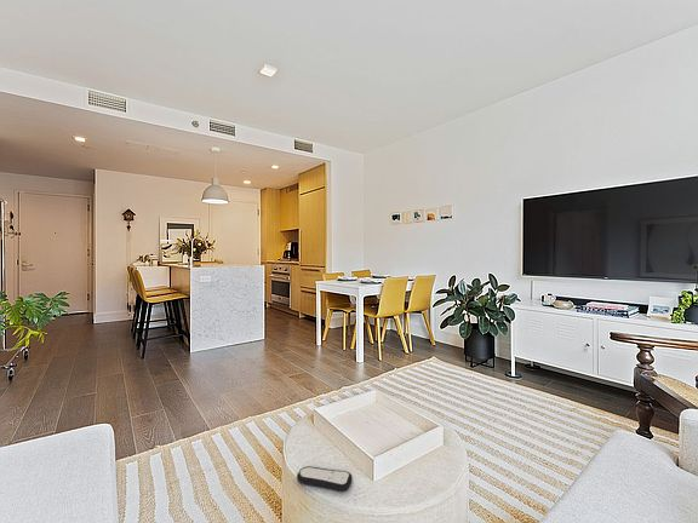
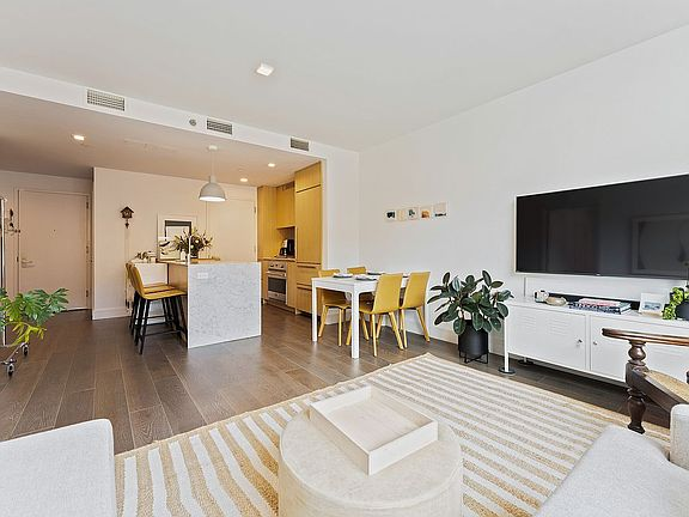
- remote control [296,465,354,493]
